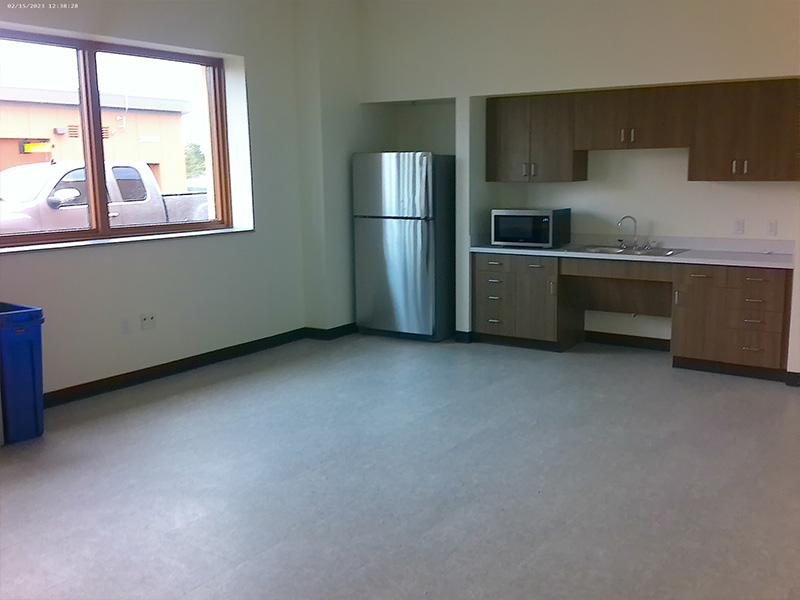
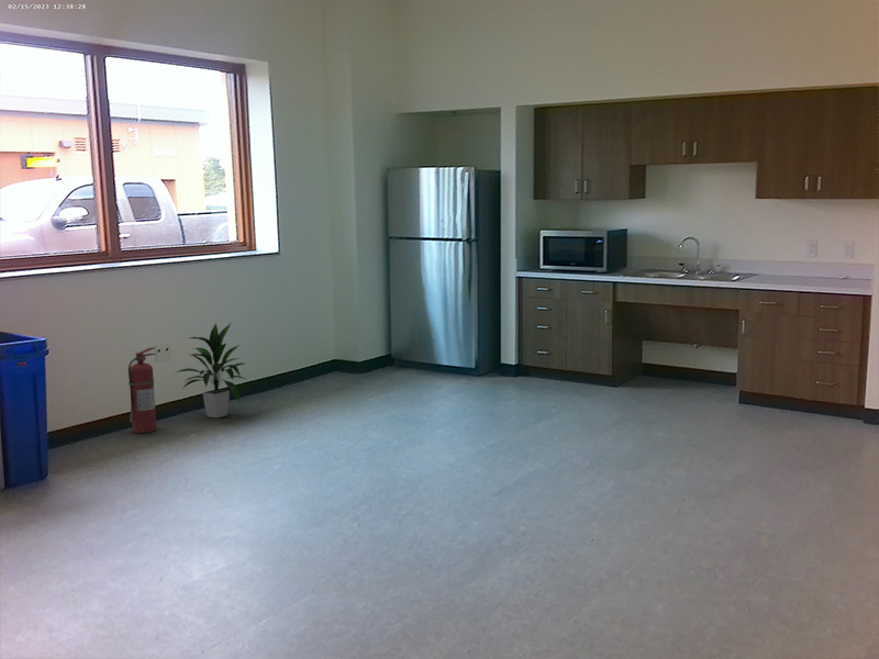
+ indoor plant [176,321,248,418]
+ fire extinguisher [127,346,157,434]
